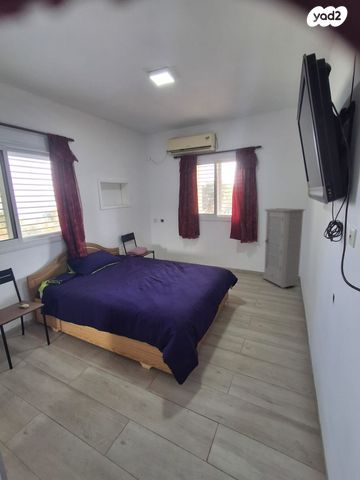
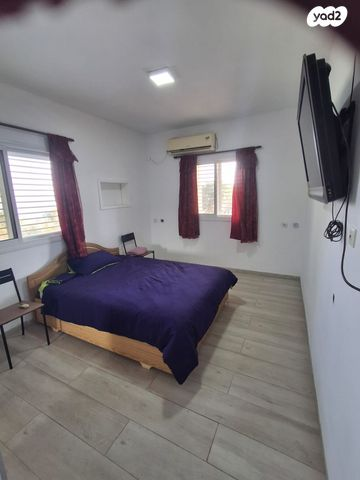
- cabinet [262,207,306,289]
